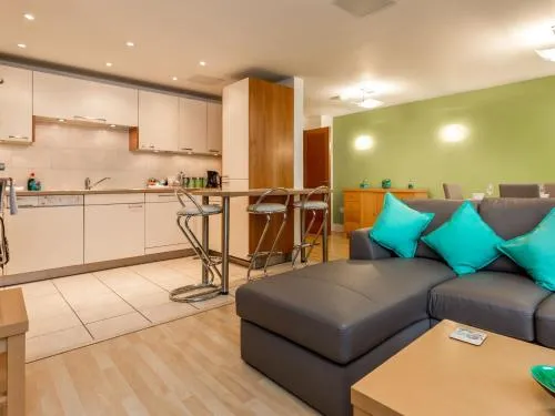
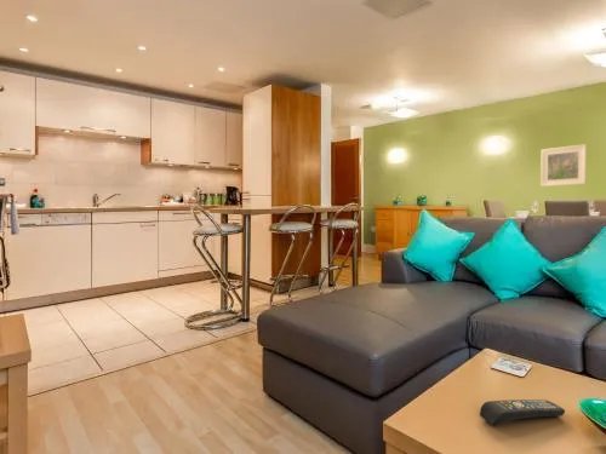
+ remote control [479,398,566,426]
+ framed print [539,143,588,188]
